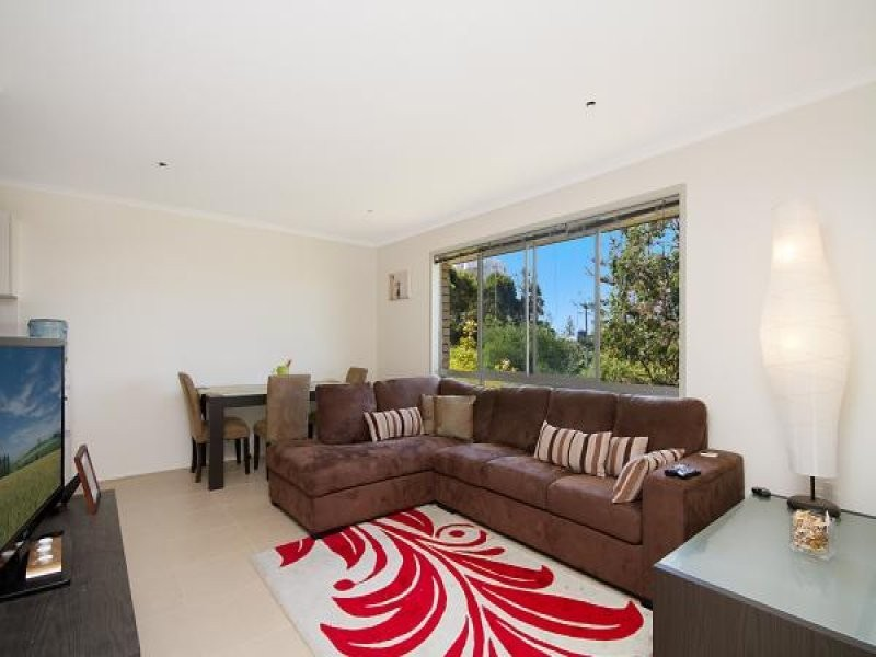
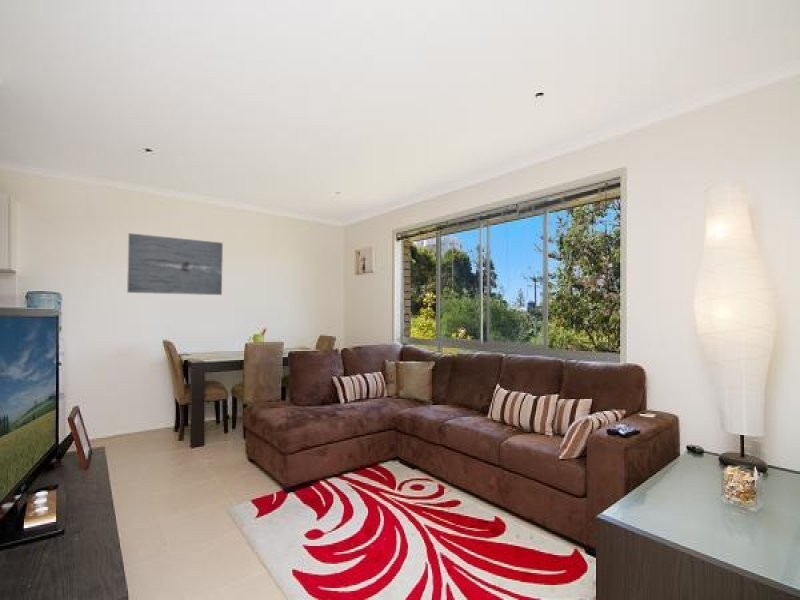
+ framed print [126,232,224,296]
